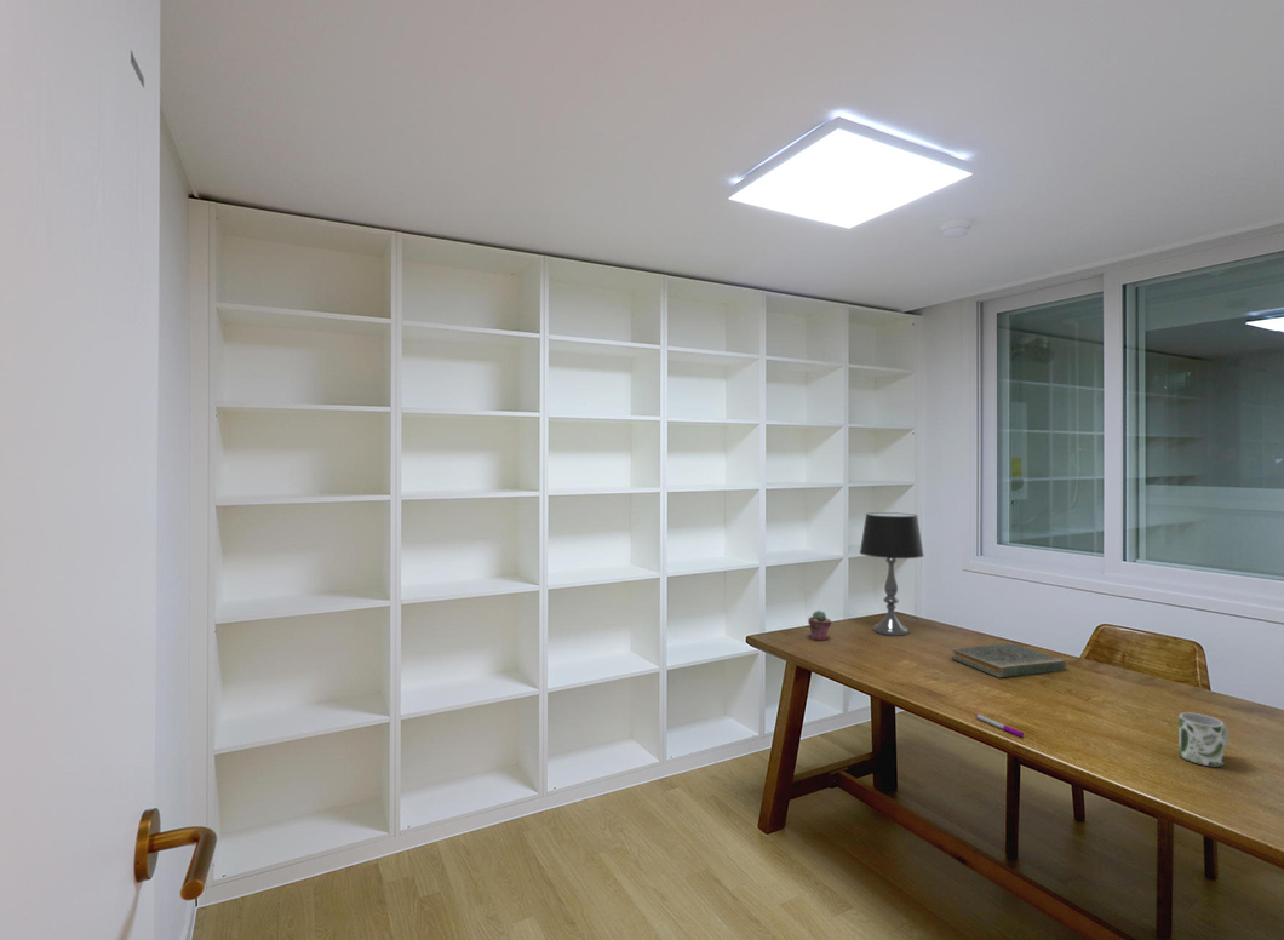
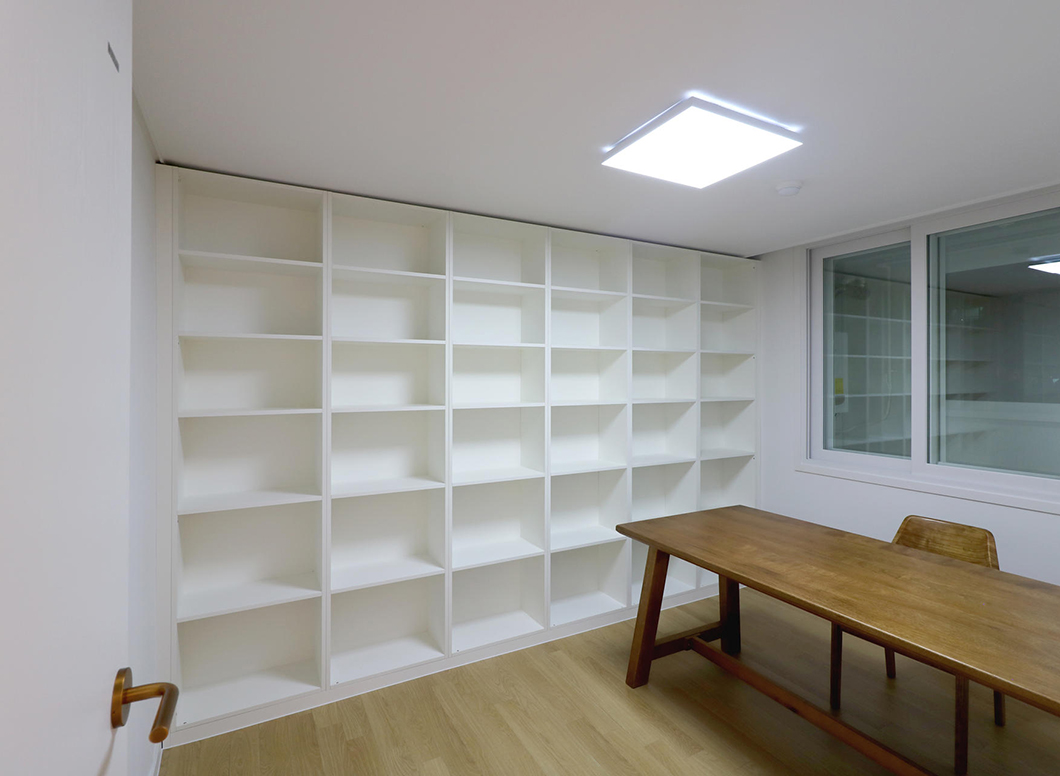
- table lamp [859,511,925,637]
- potted succulent [807,609,832,642]
- pen [975,712,1025,739]
- book [950,642,1067,678]
- mug [1177,711,1229,767]
